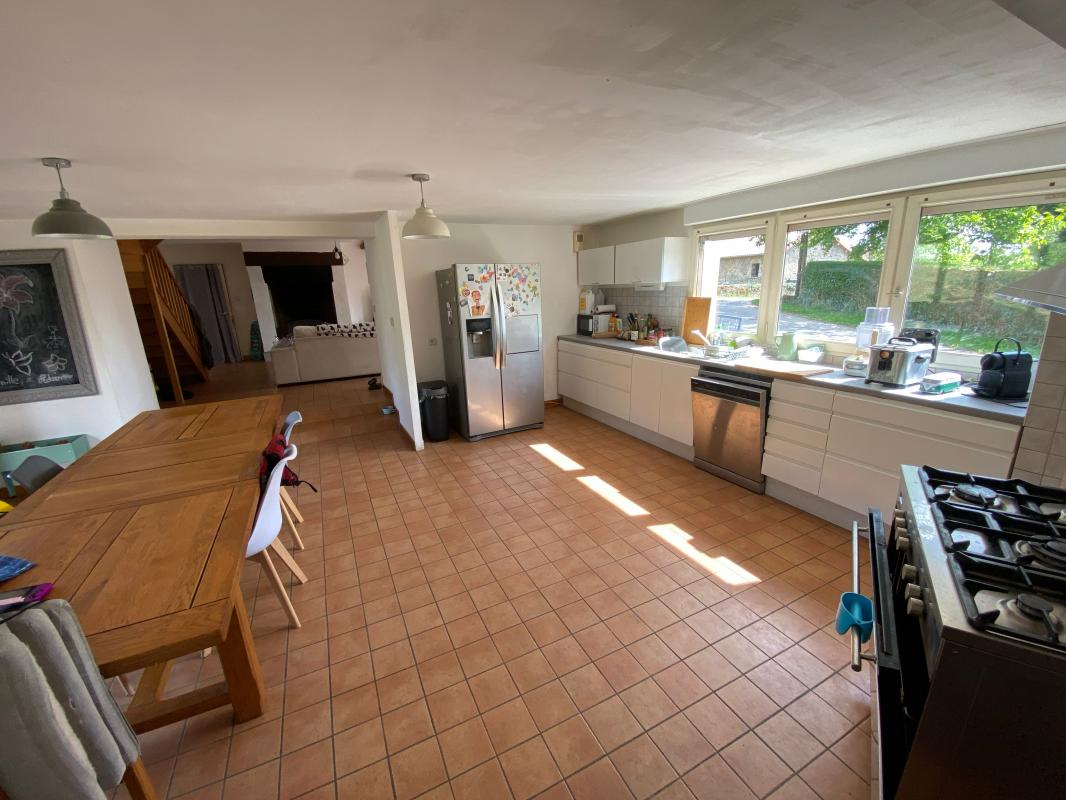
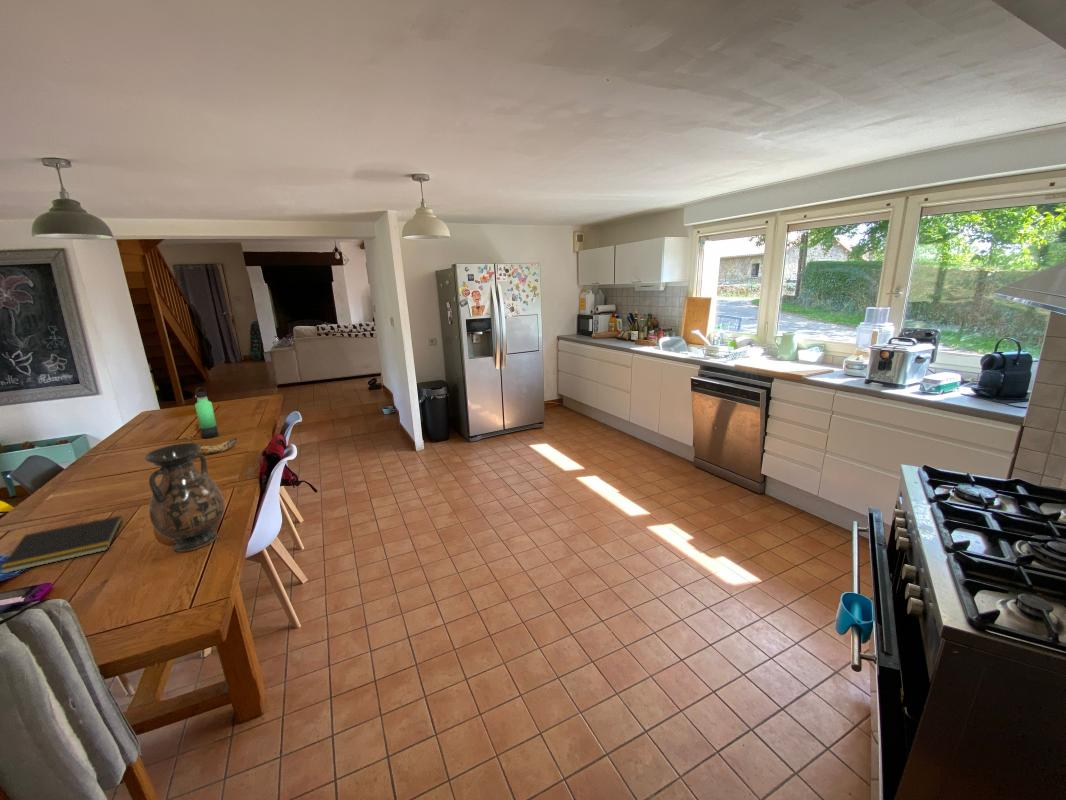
+ notepad [0,515,123,575]
+ vase [144,442,225,553]
+ banana [187,436,238,455]
+ thermos bottle [194,386,220,439]
